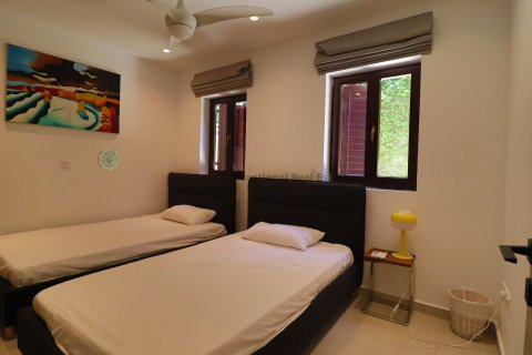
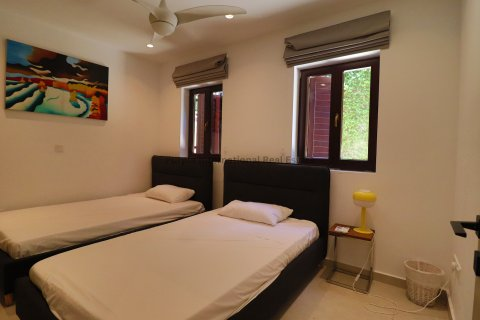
- decorative plate [96,149,121,172]
